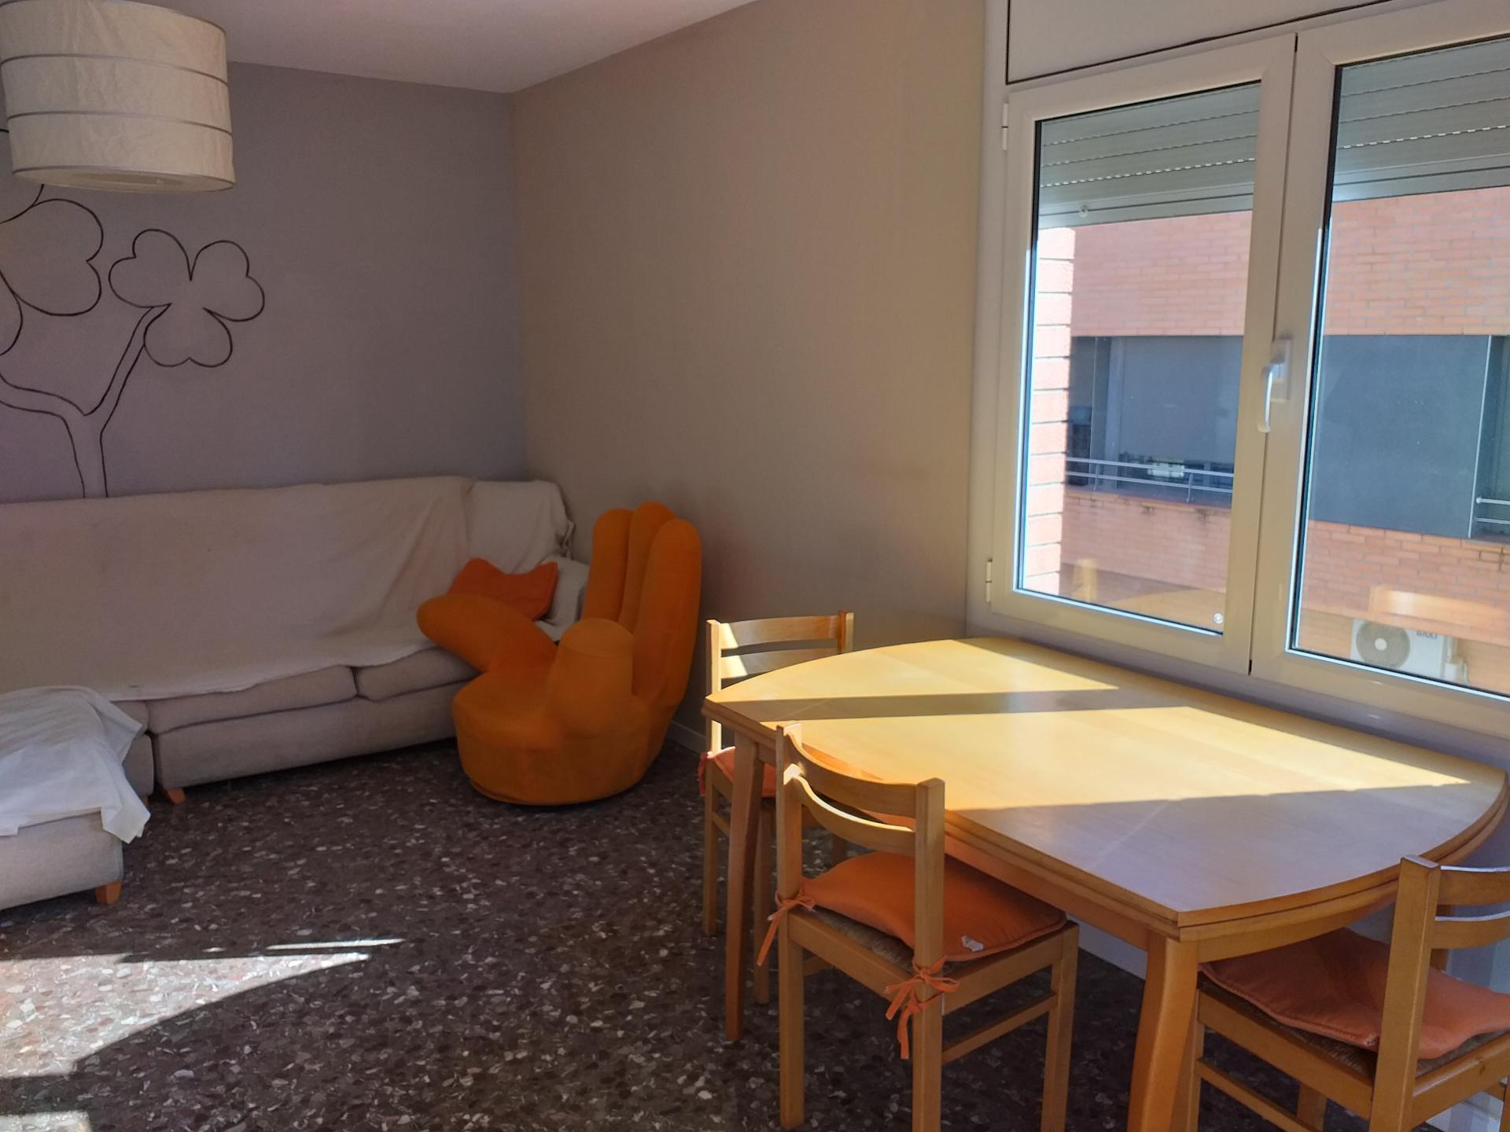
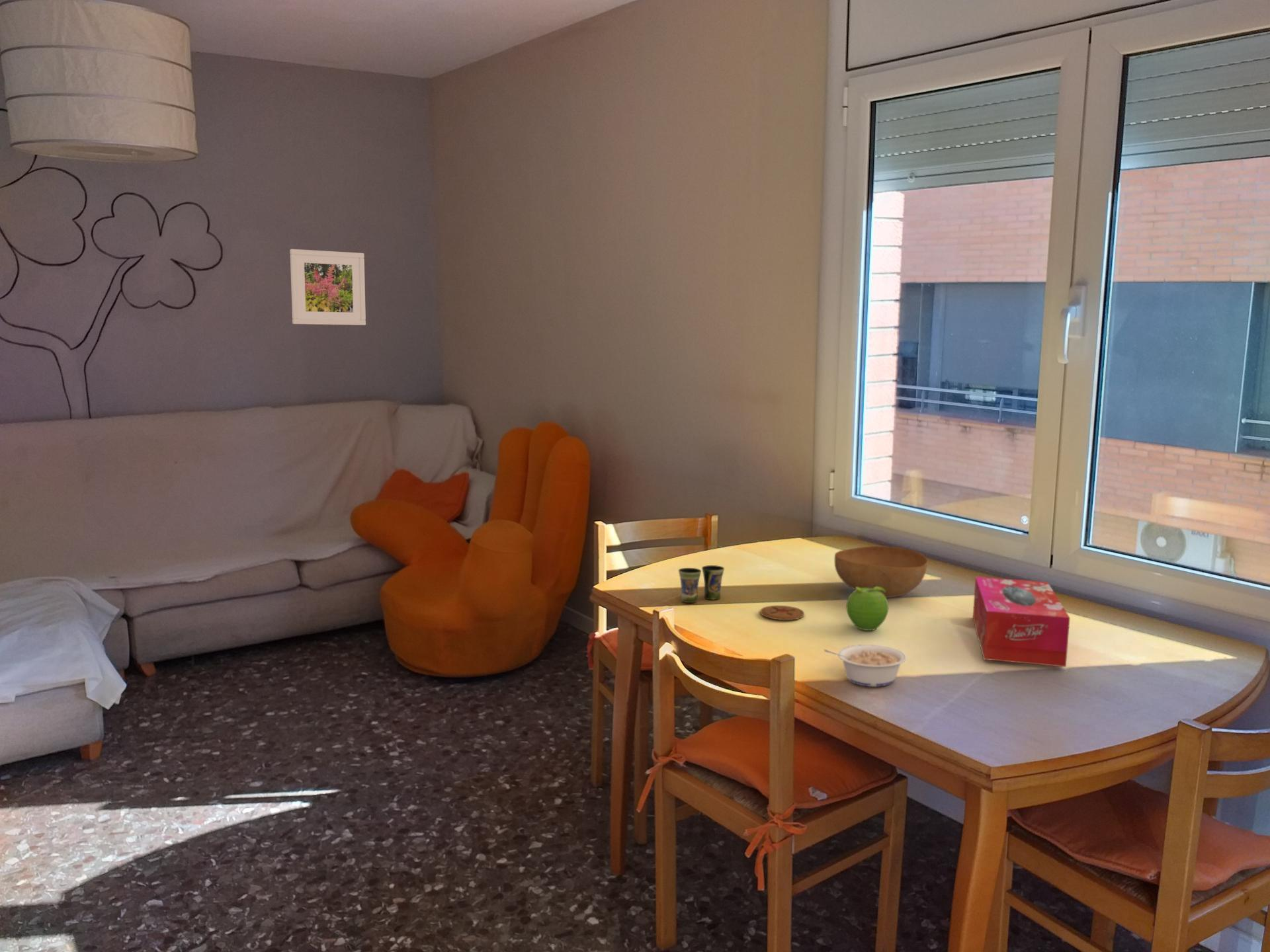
+ tissue box [972,576,1071,668]
+ legume [824,644,908,688]
+ coaster [760,605,805,621]
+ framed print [289,249,366,326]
+ bowl [834,545,929,598]
+ cup [678,565,725,604]
+ fruit [845,584,889,631]
